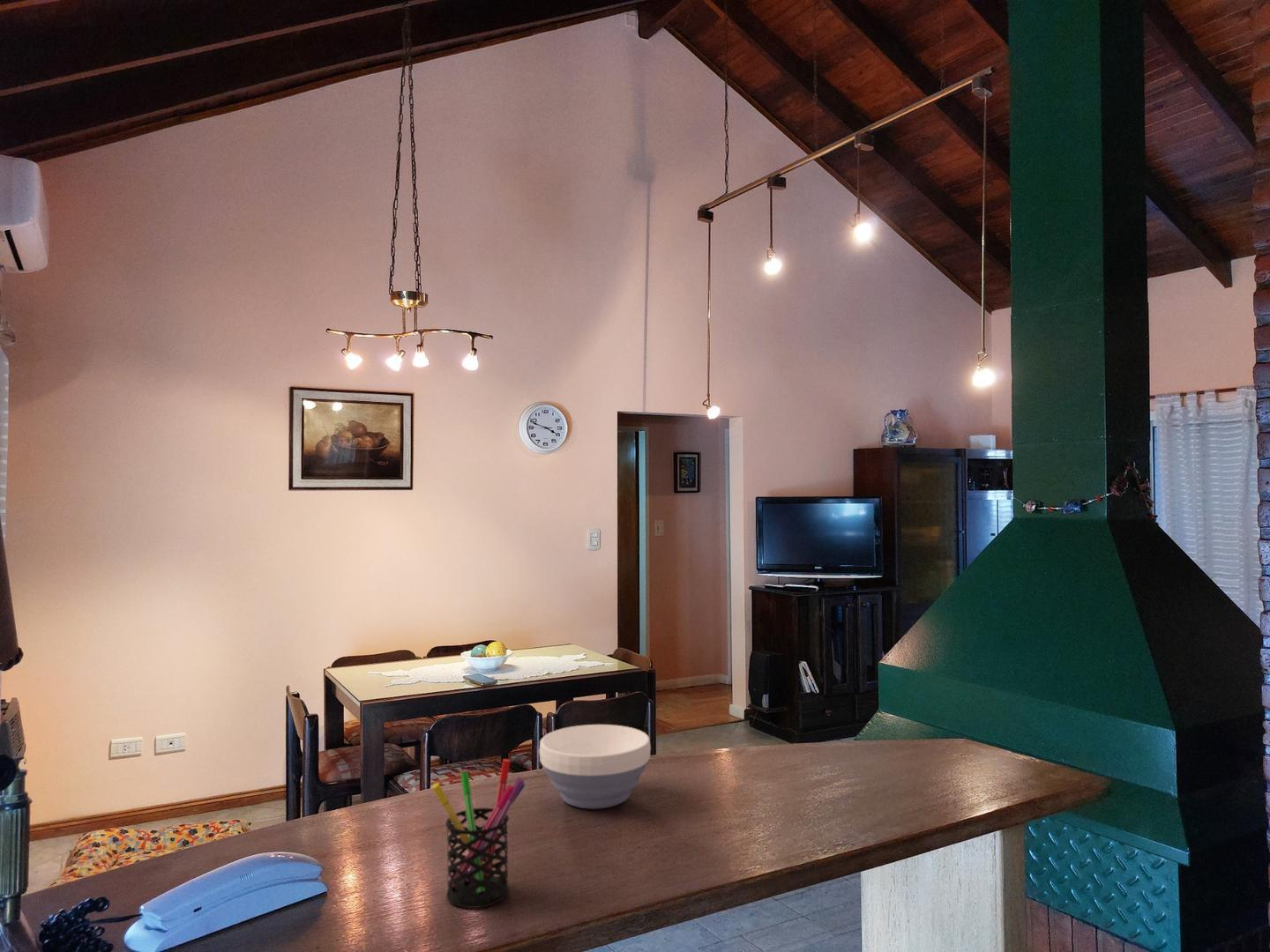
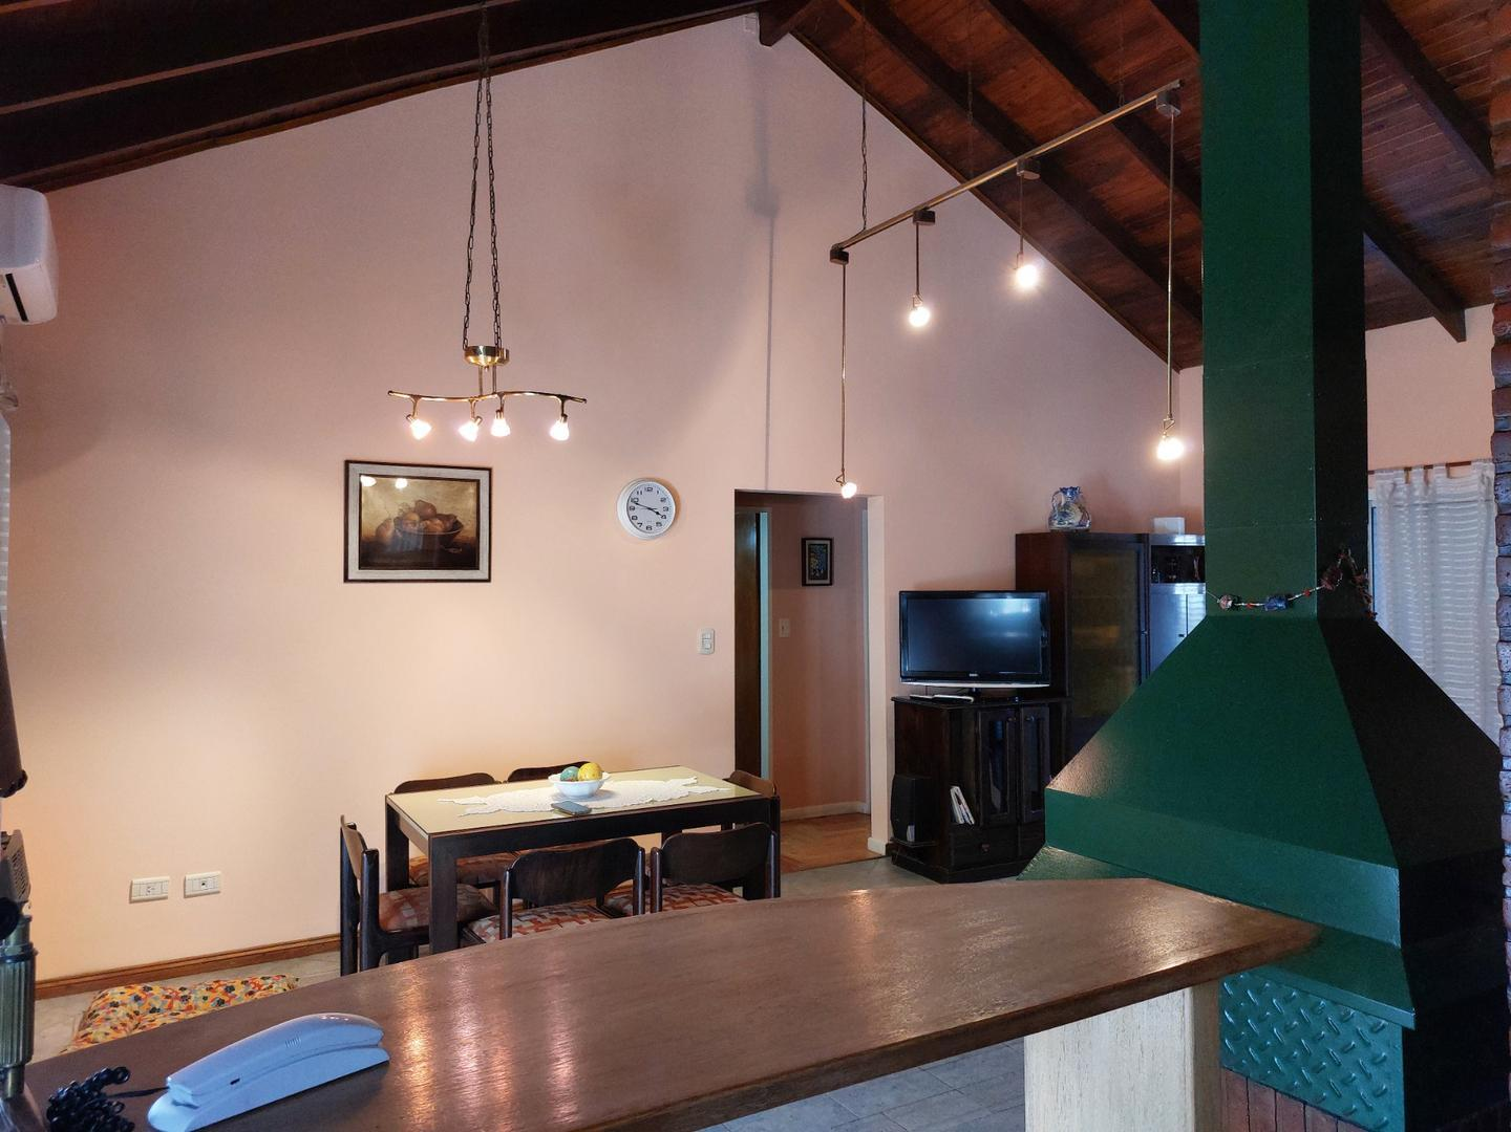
- bowl [538,724,652,810]
- pen holder [431,758,527,909]
